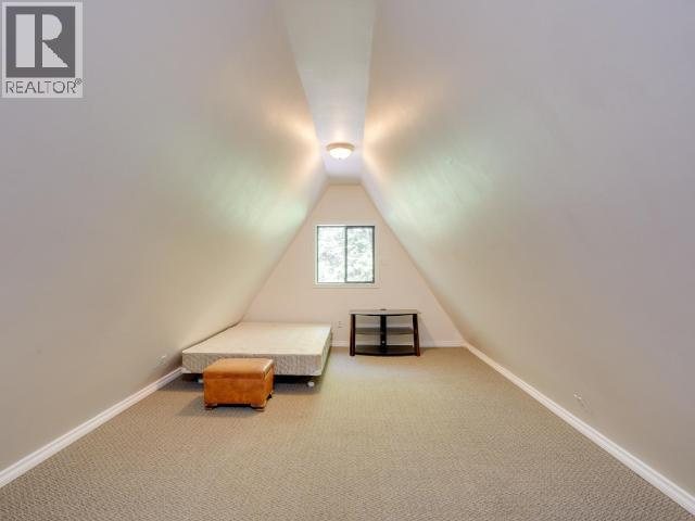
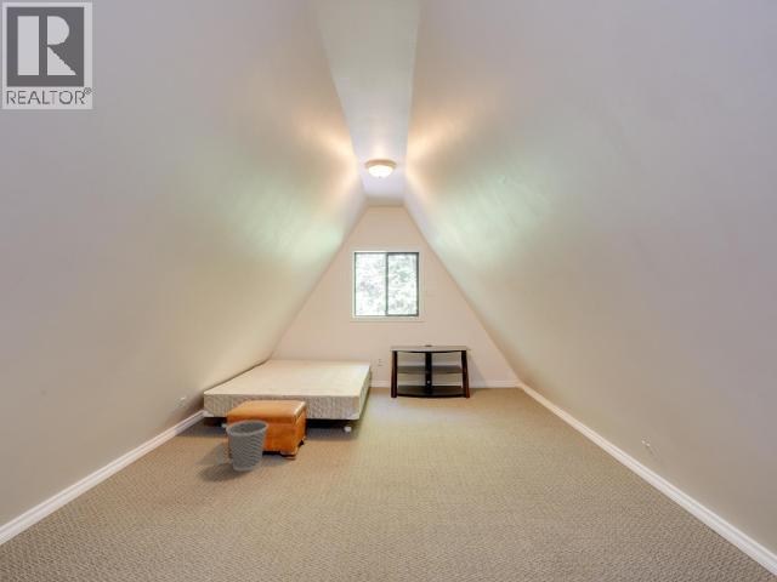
+ wastebasket [225,420,270,472]
